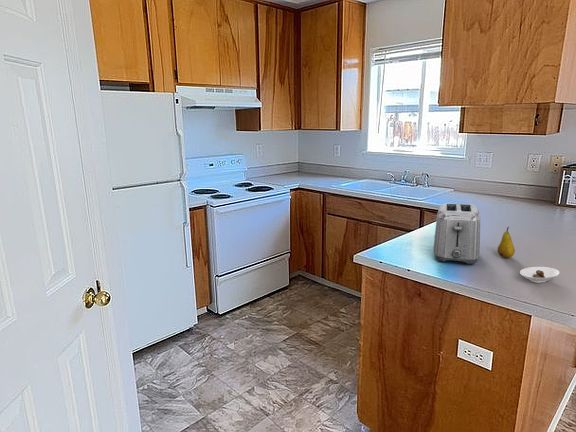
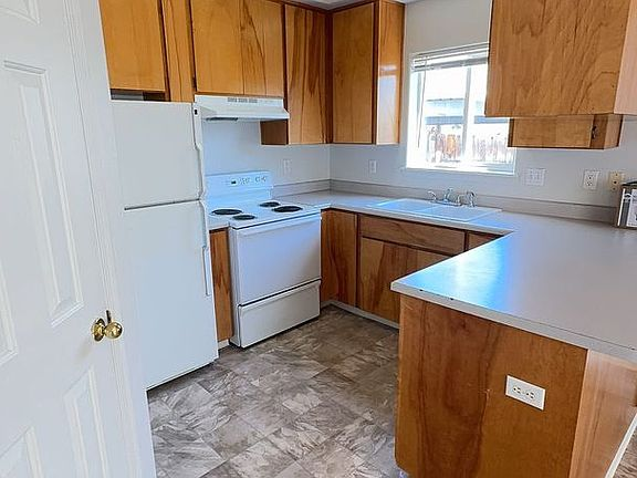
- toaster [432,202,481,265]
- saucer [519,266,560,284]
- fruit [496,226,516,259]
